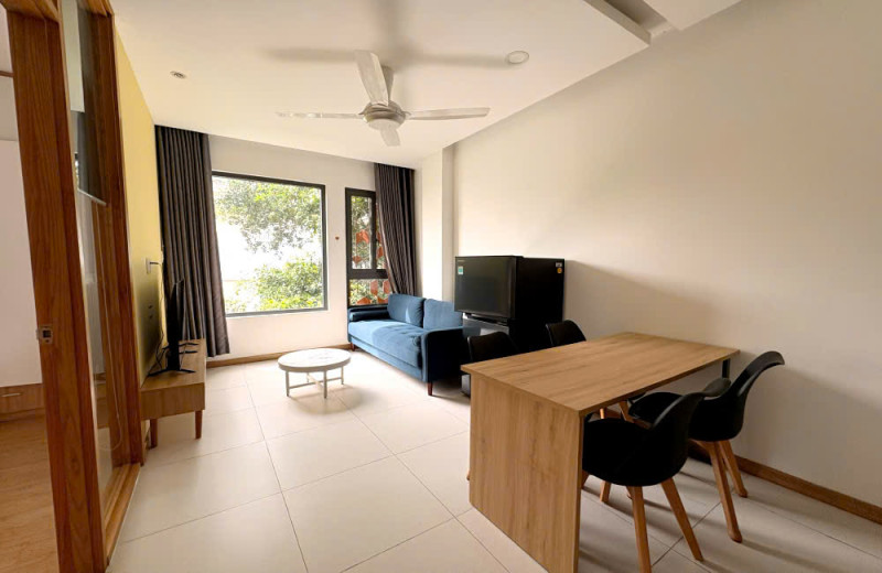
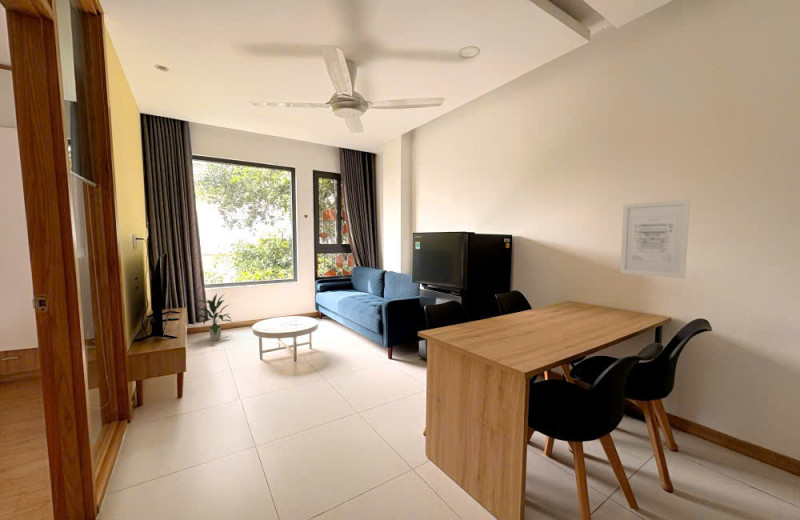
+ wall art [619,199,691,279]
+ indoor plant [193,293,233,342]
